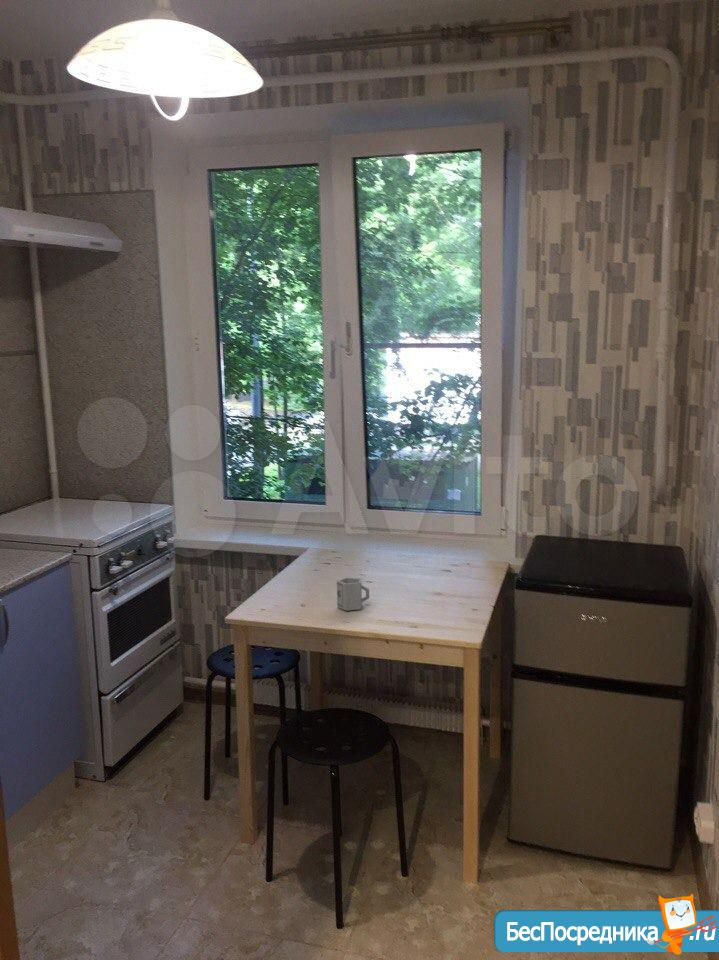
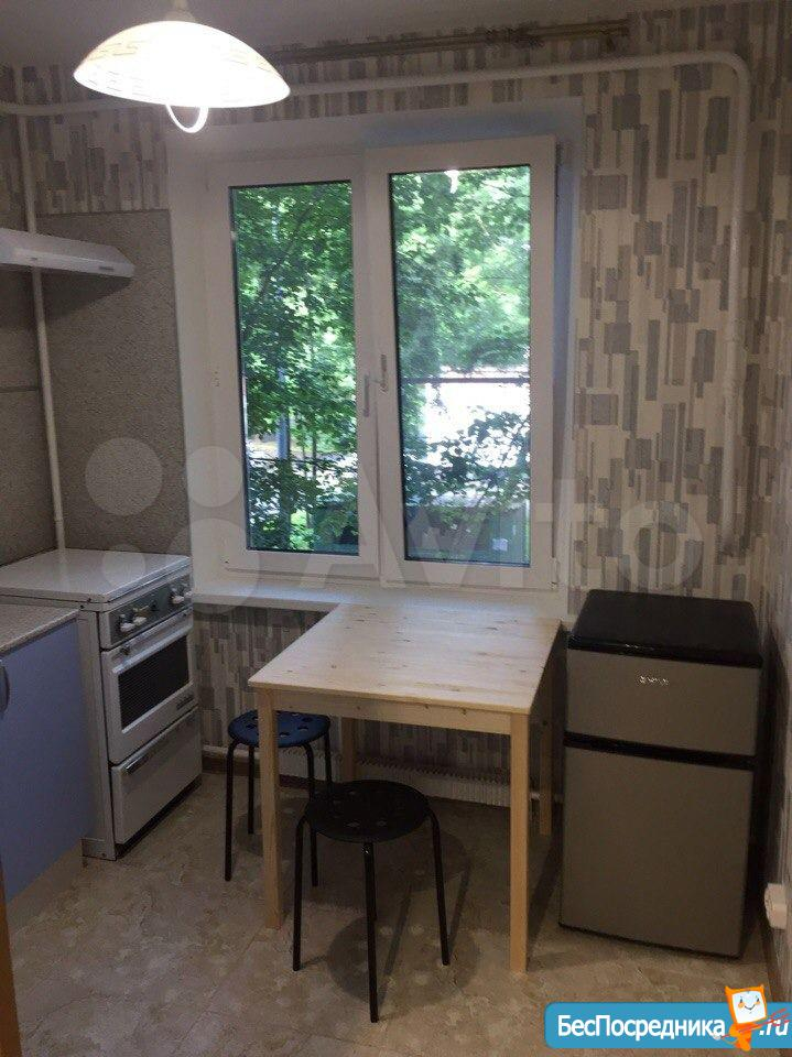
- cup [336,577,370,612]
